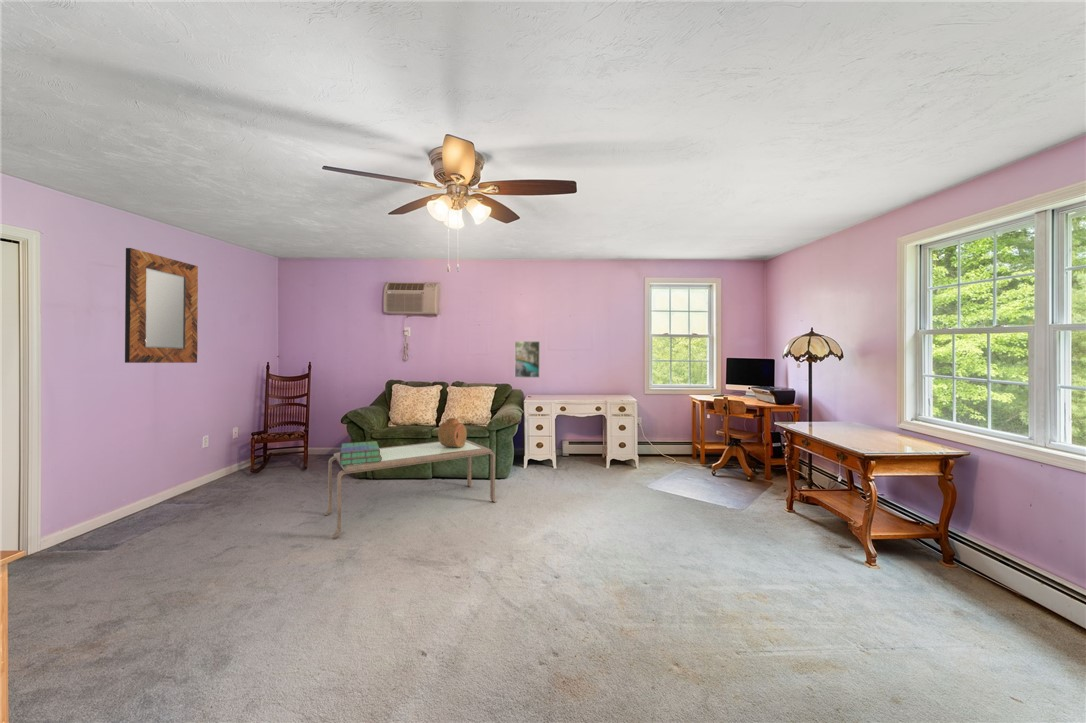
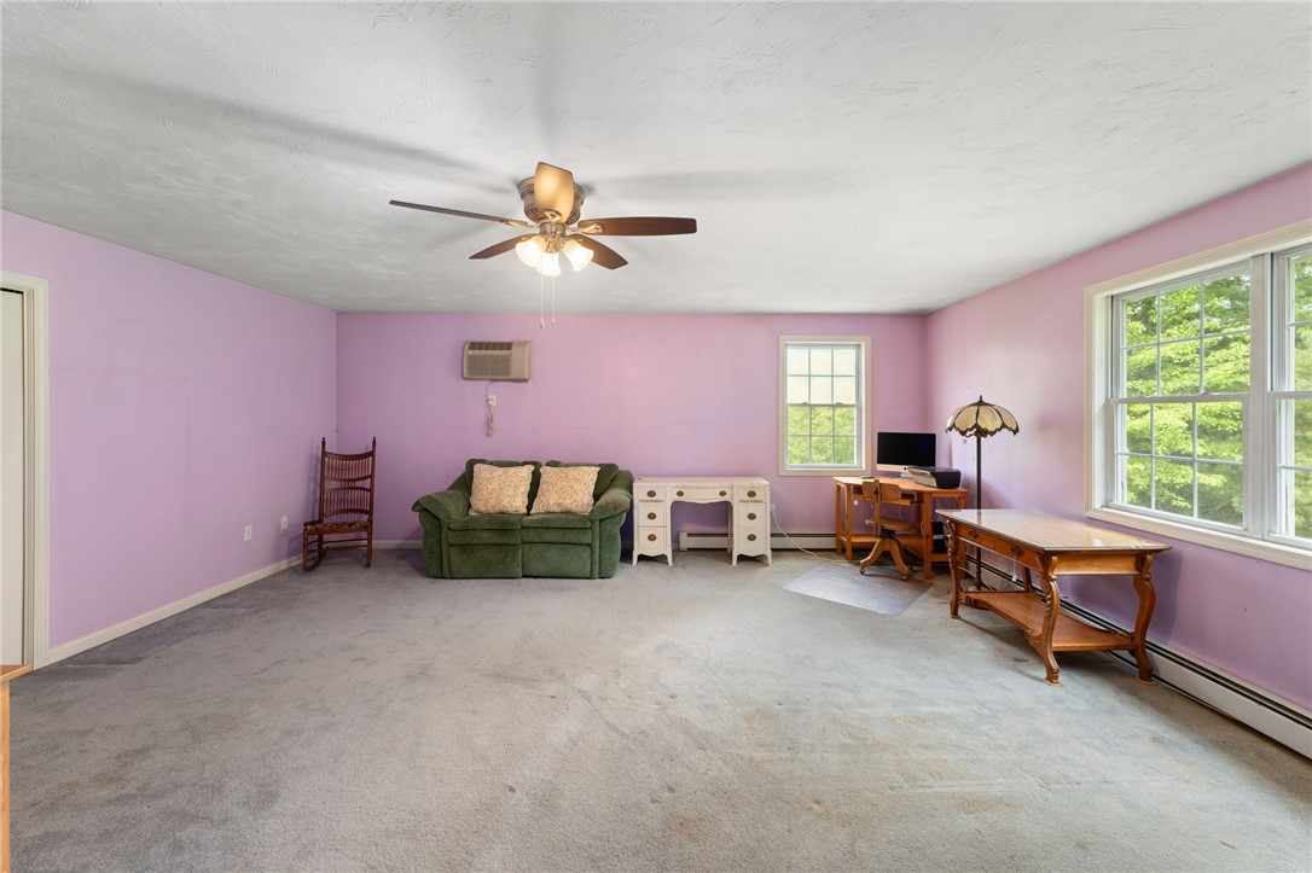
- stack of books [339,440,382,466]
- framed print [514,340,541,379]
- coffee table [323,439,498,539]
- home mirror [124,247,199,364]
- vase [437,417,468,447]
